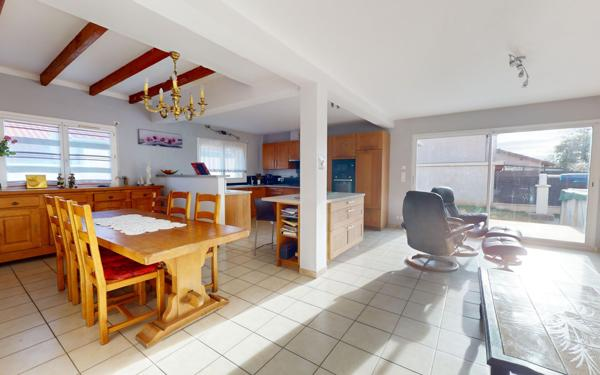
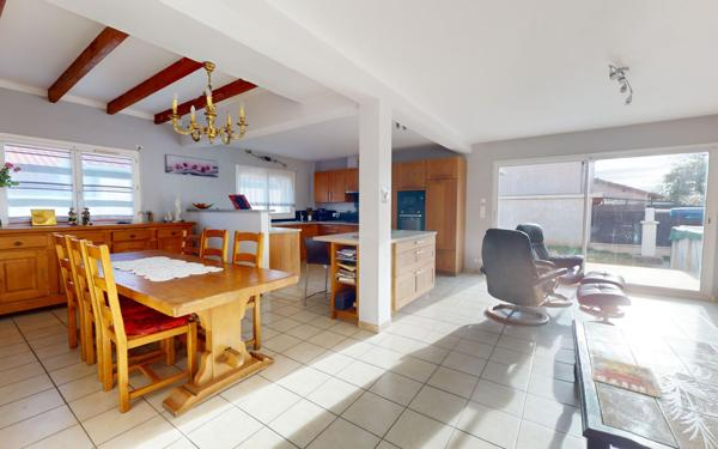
+ magazine [590,354,663,400]
